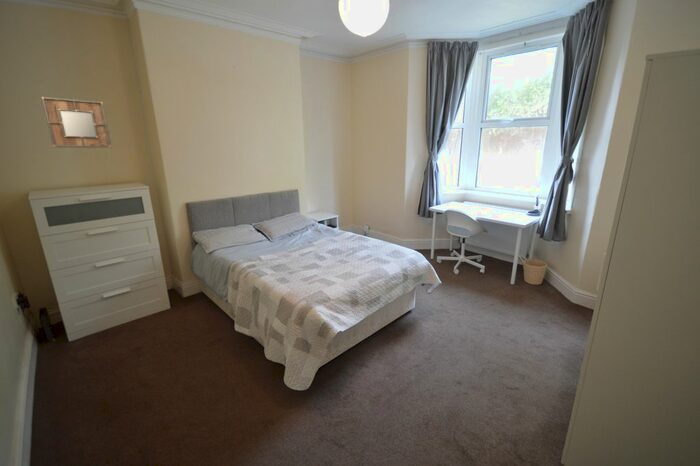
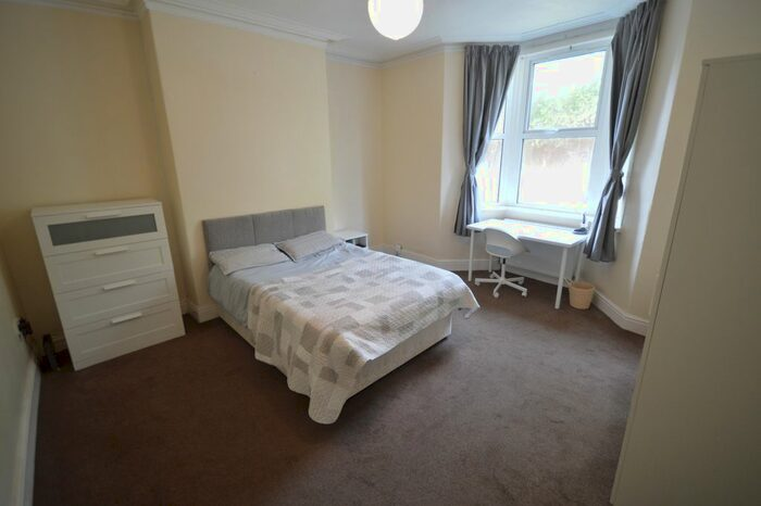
- home mirror [40,96,113,149]
